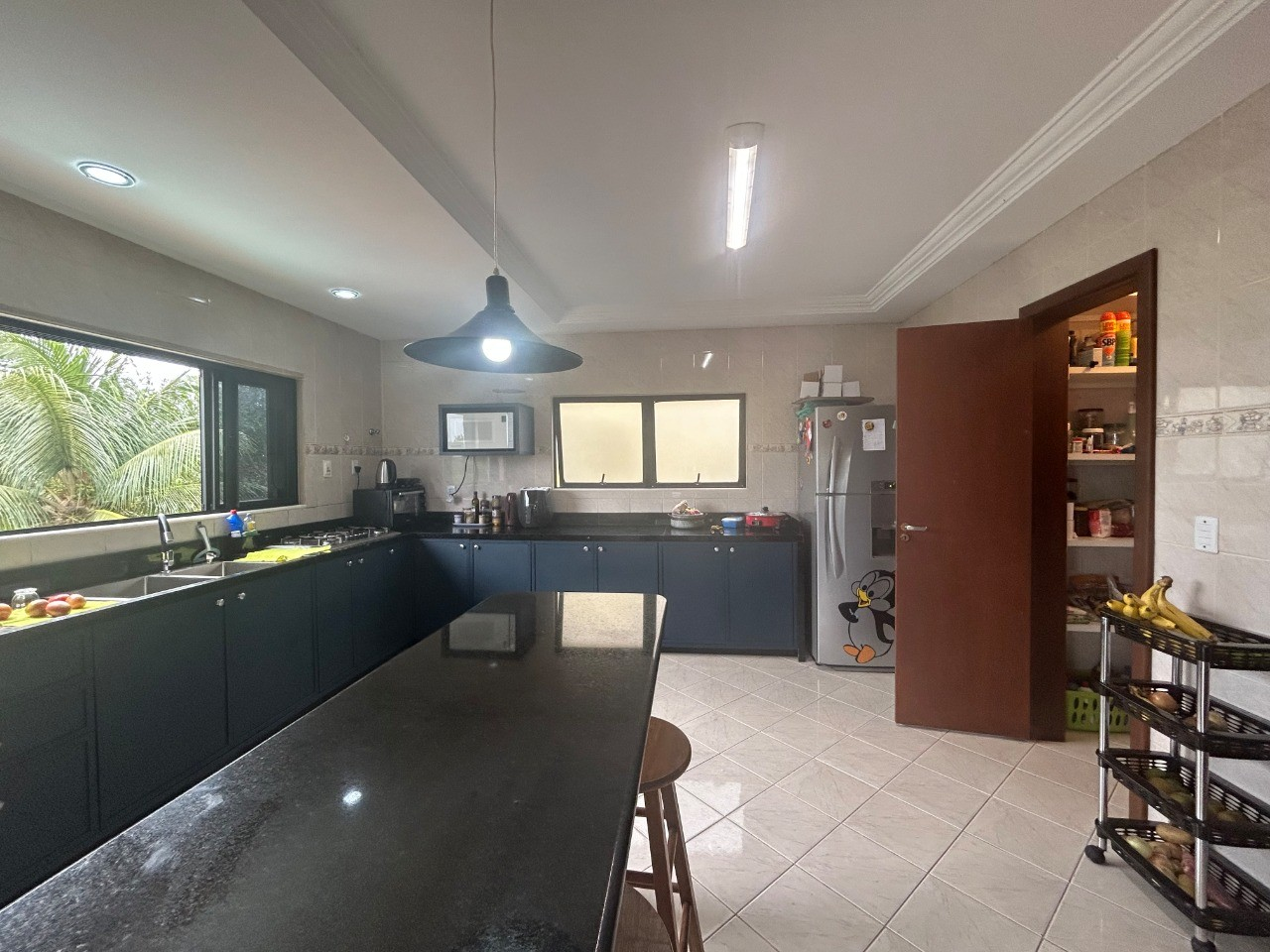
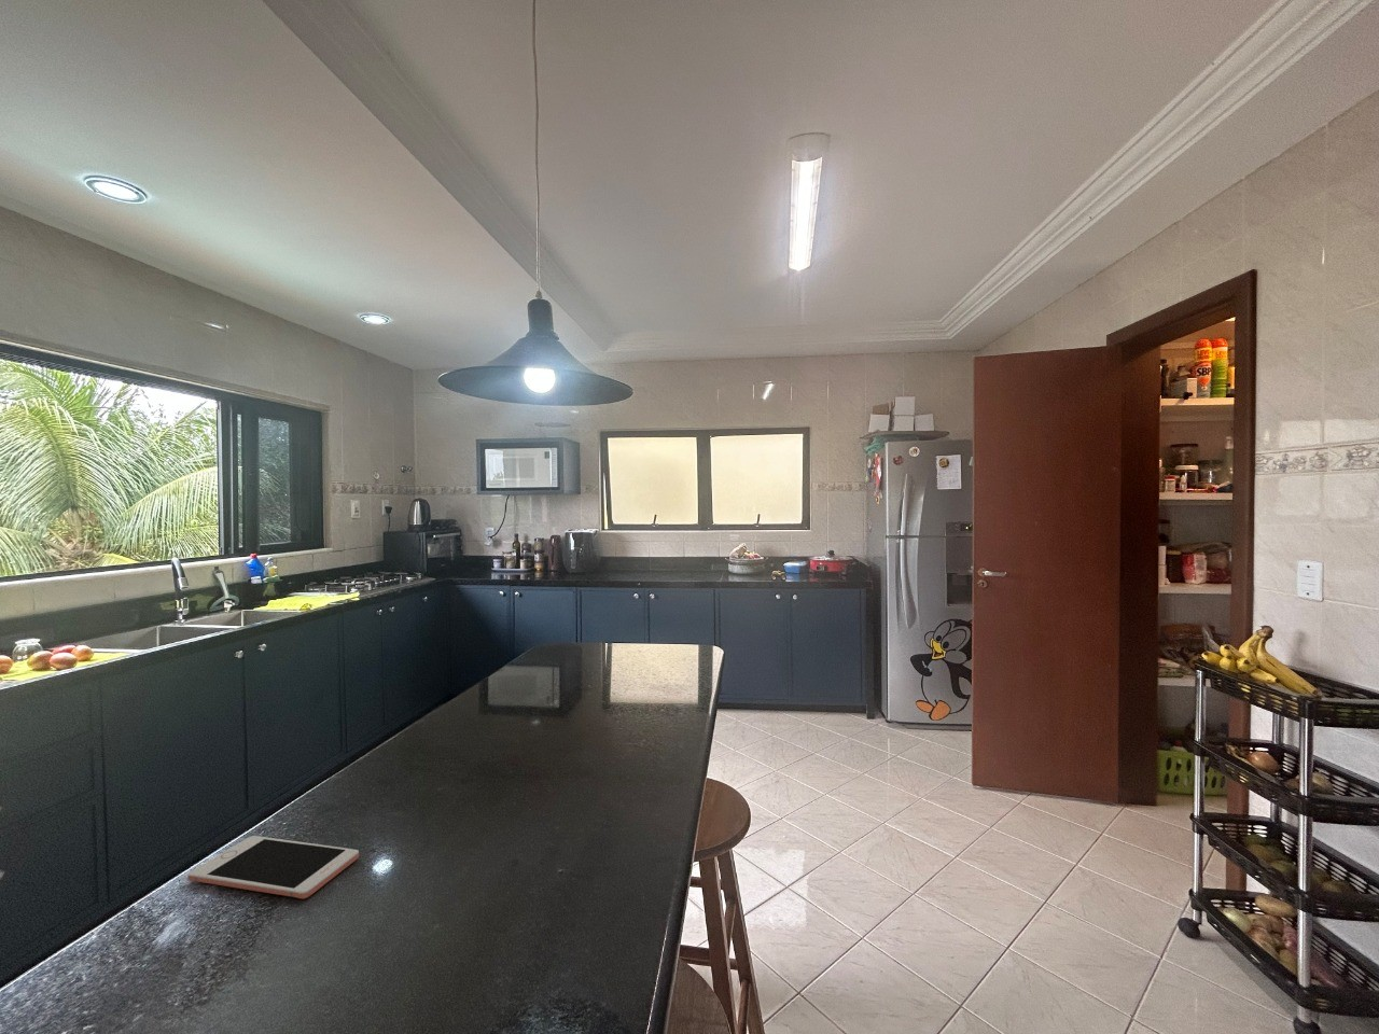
+ cell phone [187,835,359,899]
